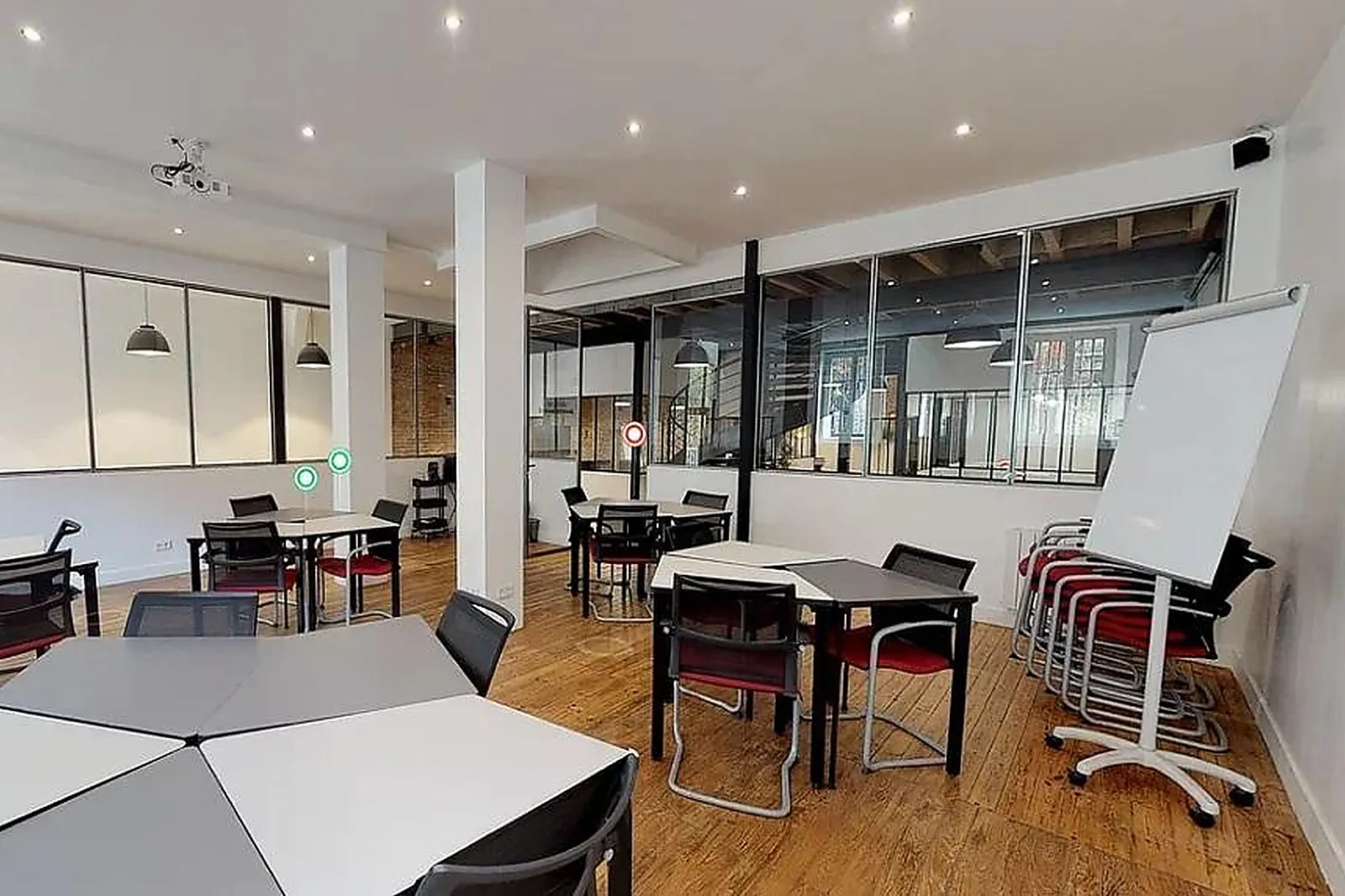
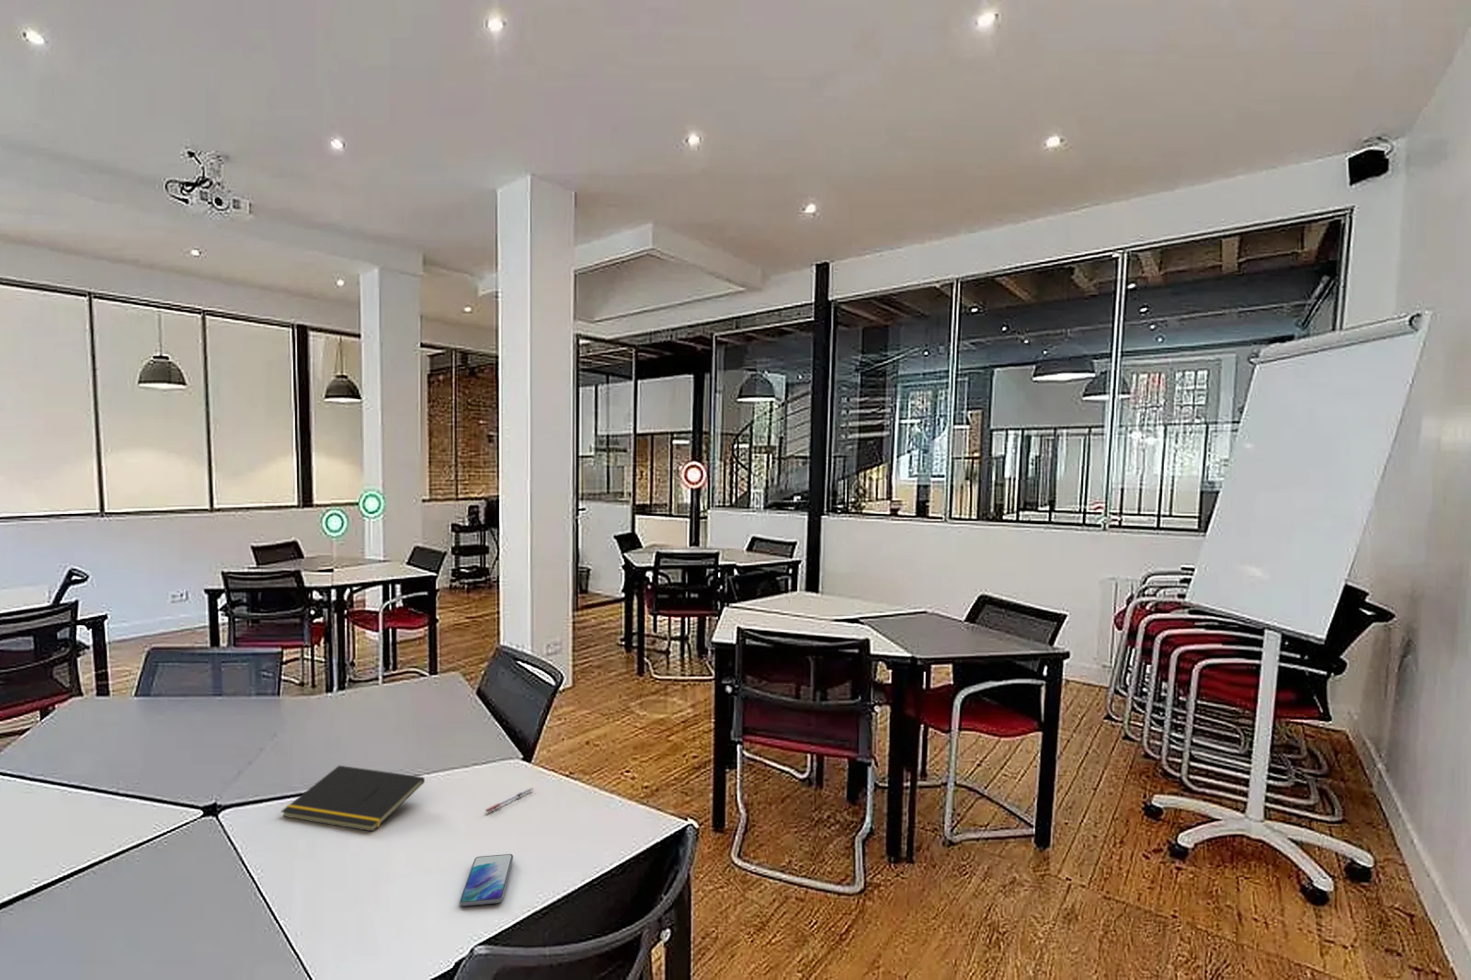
+ pen [485,786,534,813]
+ notepad [280,765,425,832]
+ smartphone [458,853,514,908]
